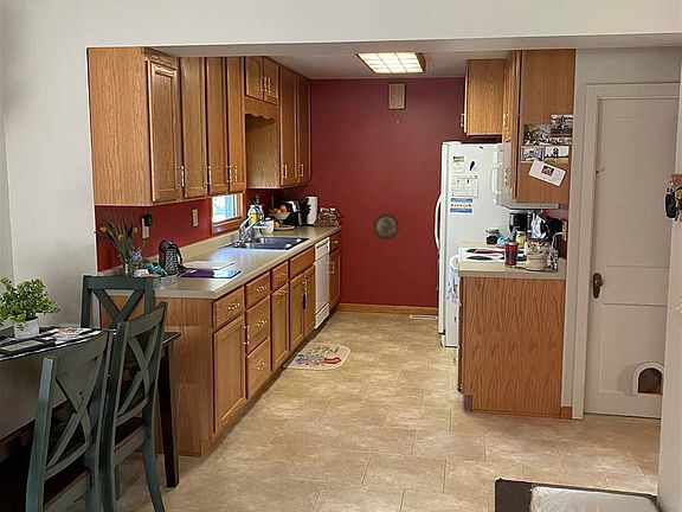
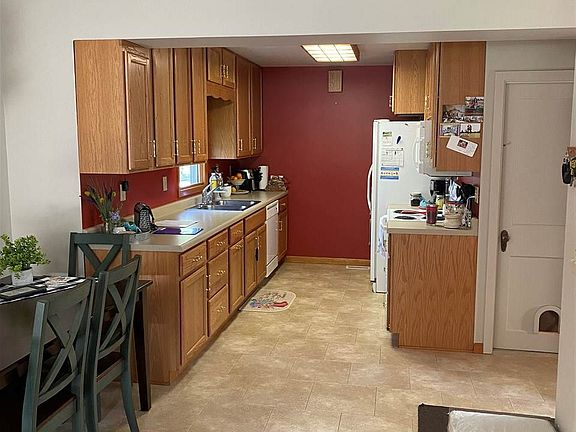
- decorative plate [373,213,400,241]
